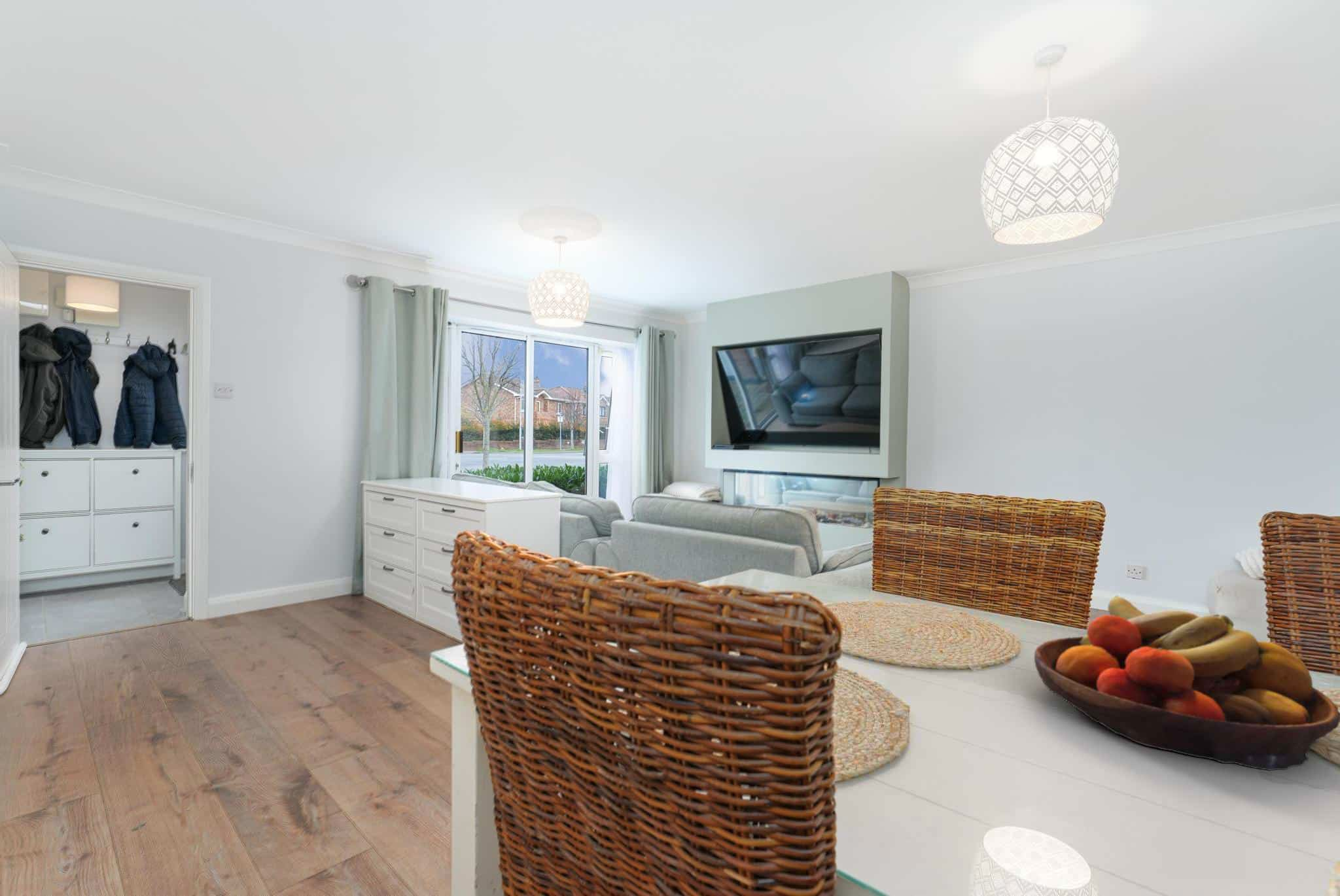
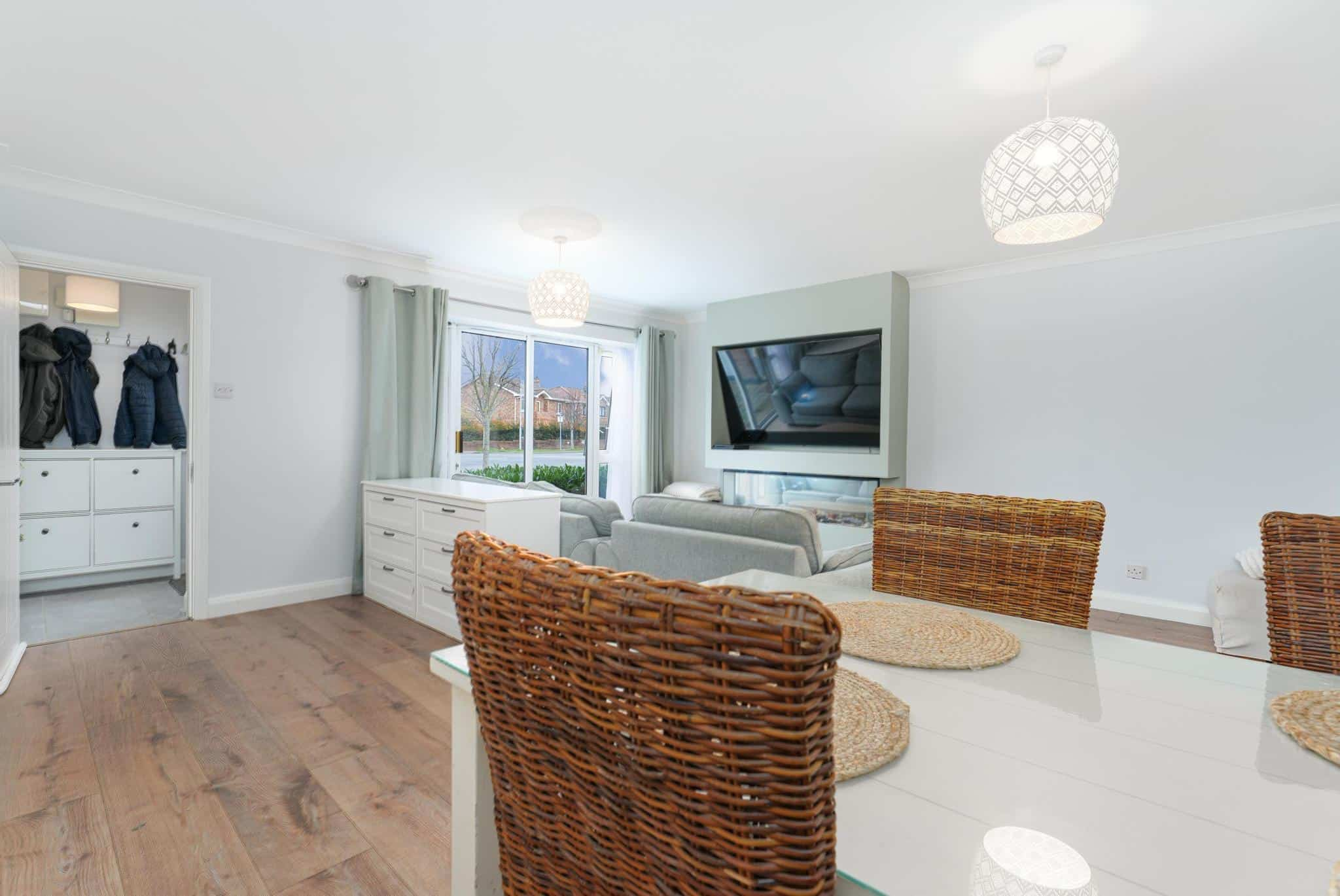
- fruit bowl [1034,595,1340,771]
